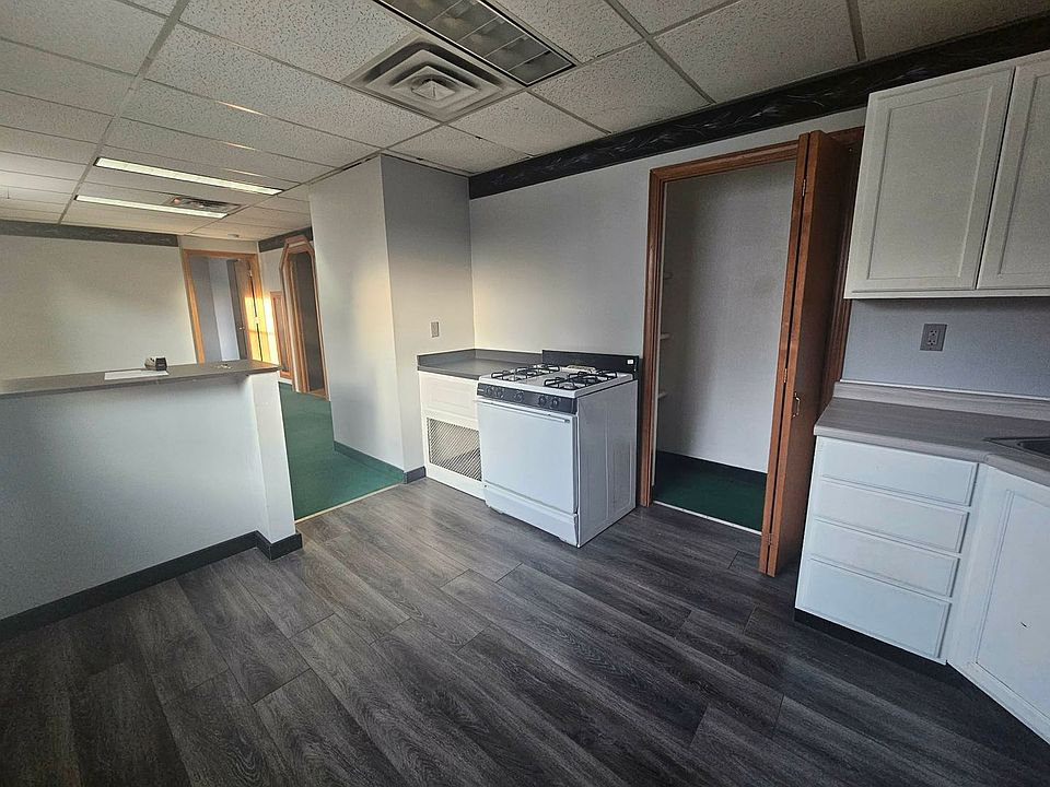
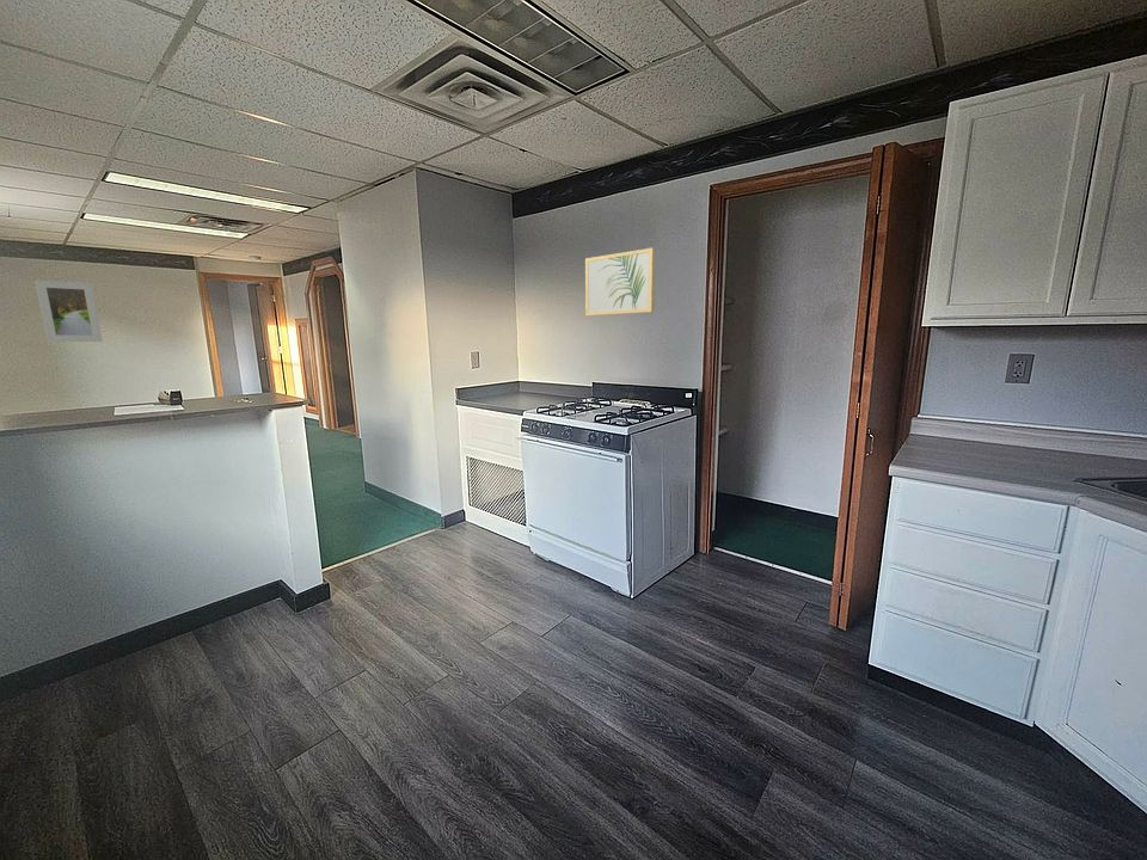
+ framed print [33,280,104,343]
+ wall art [584,247,656,317]
